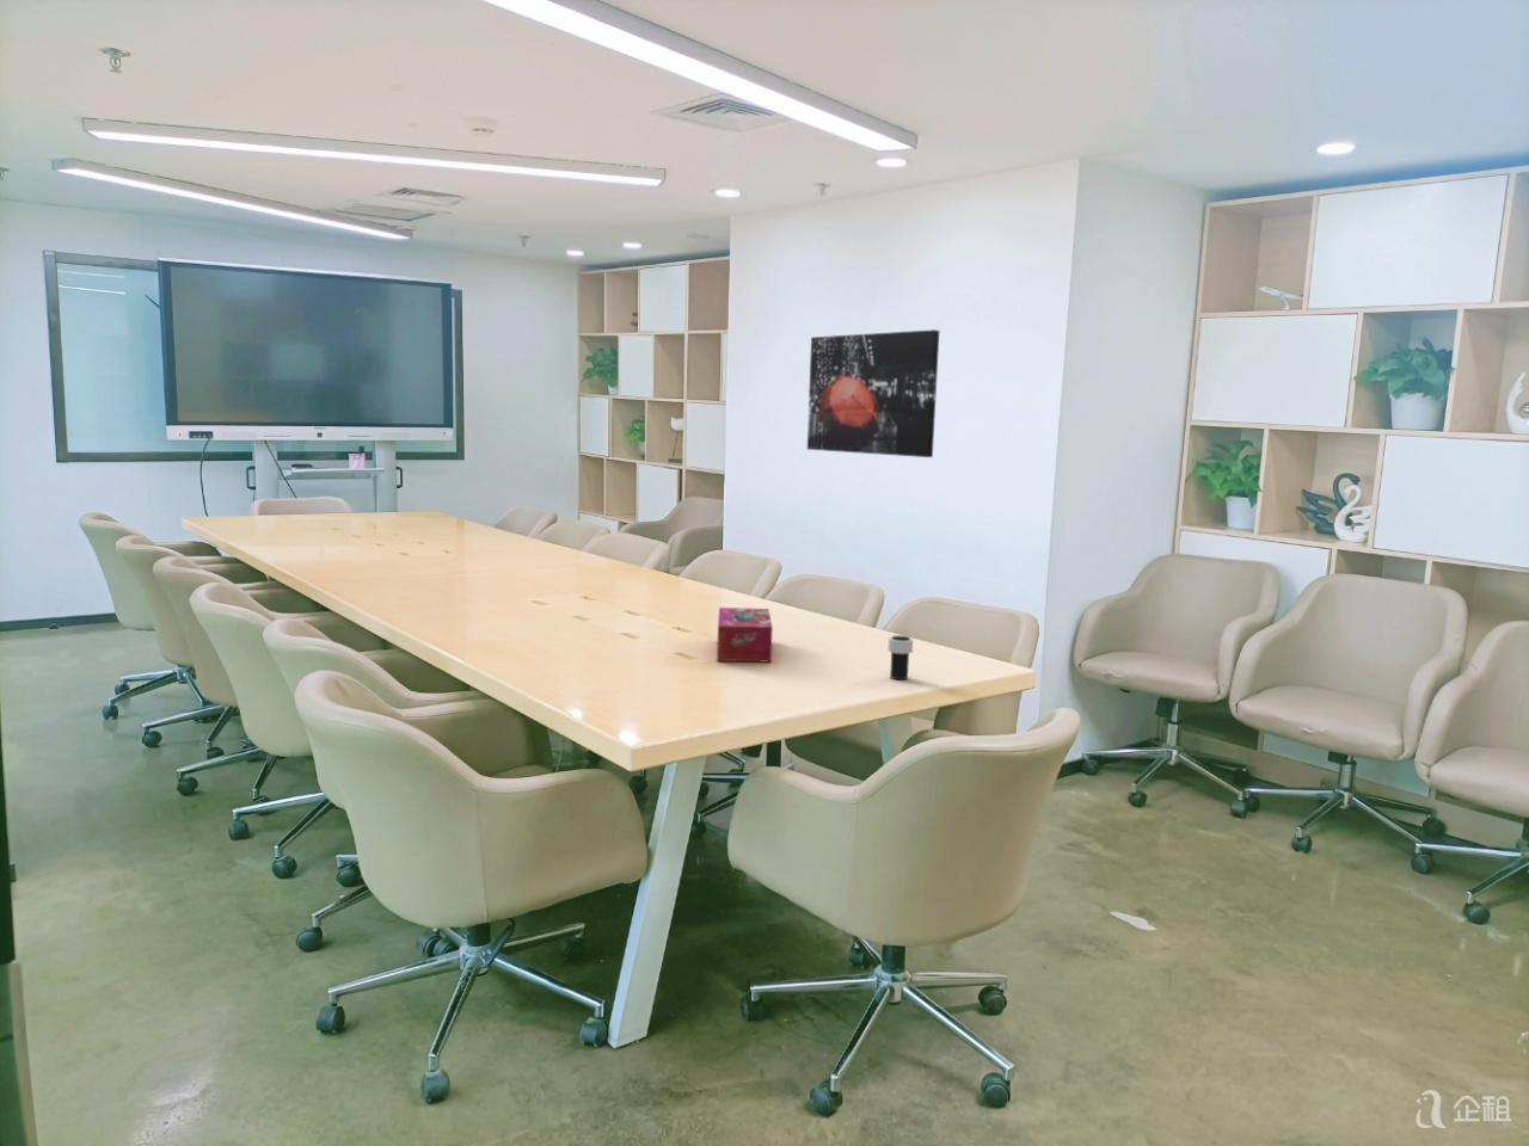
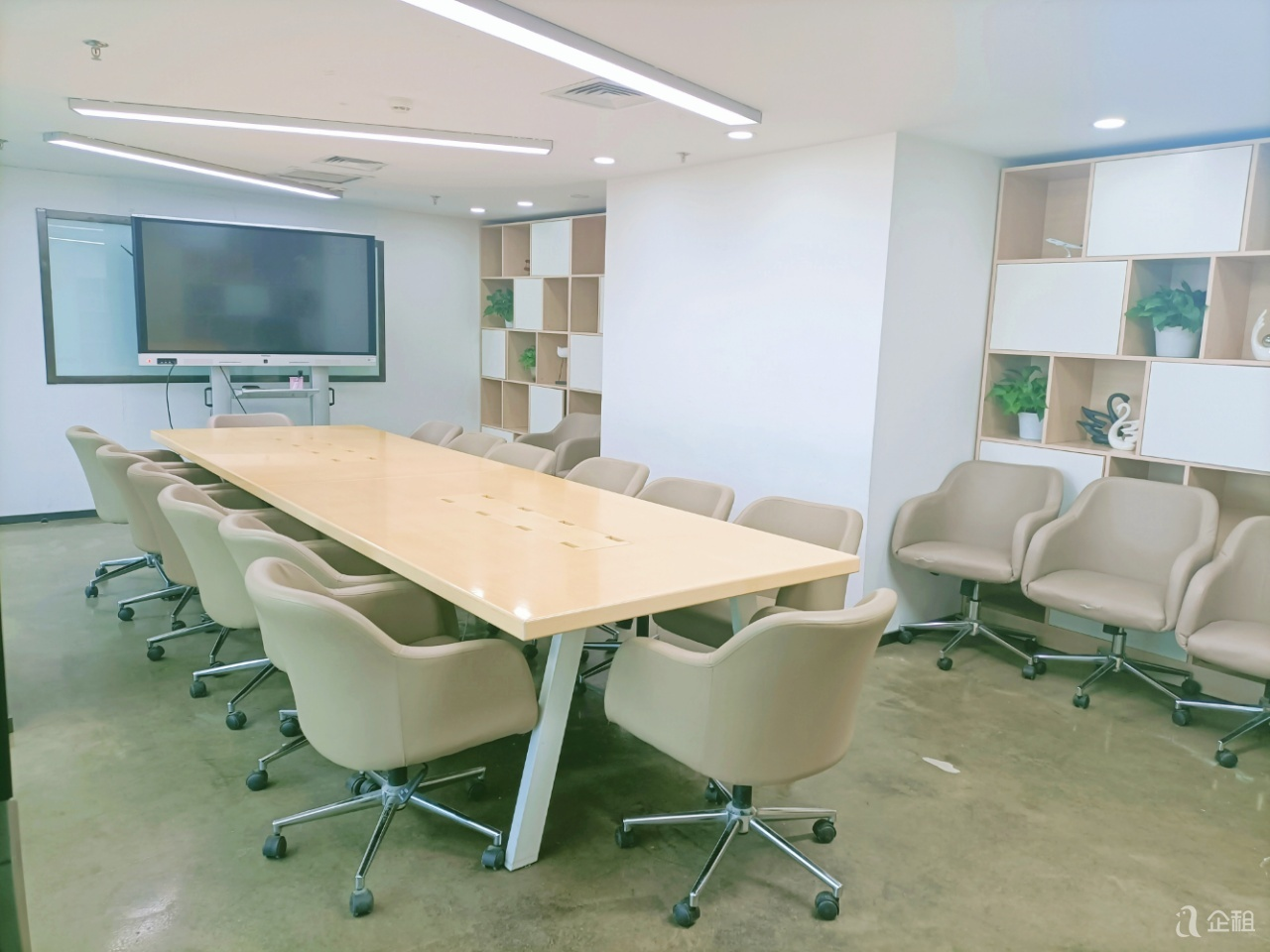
- tissue box [715,607,774,663]
- wall art [807,329,940,459]
- cup [886,634,915,680]
